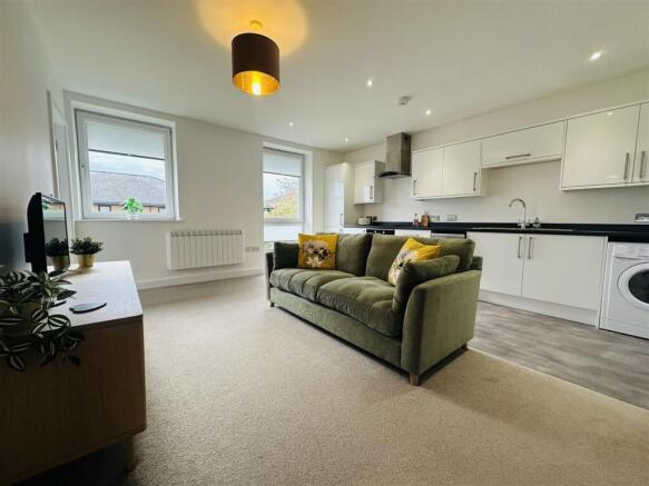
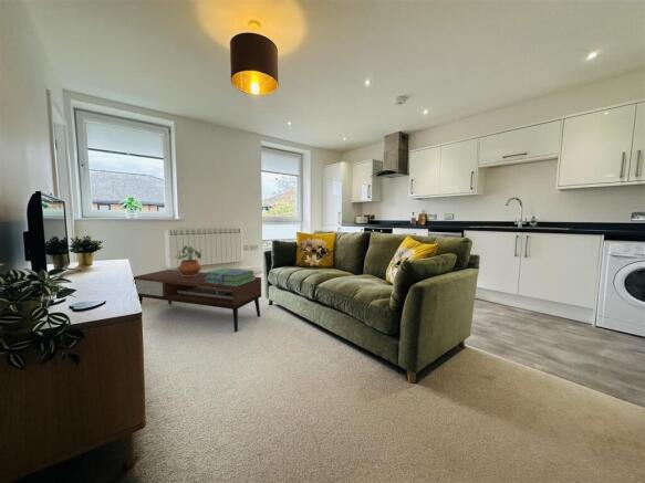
+ coffee table [133,269,262,333]
+ potted plant [173,244,202,276]
+ stack of books [205,266,257,286]
